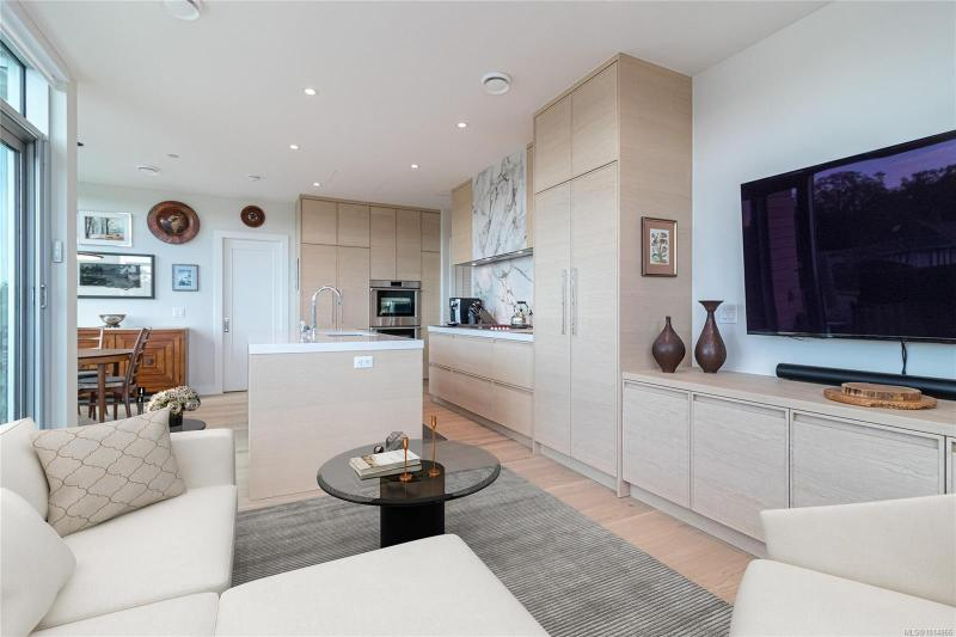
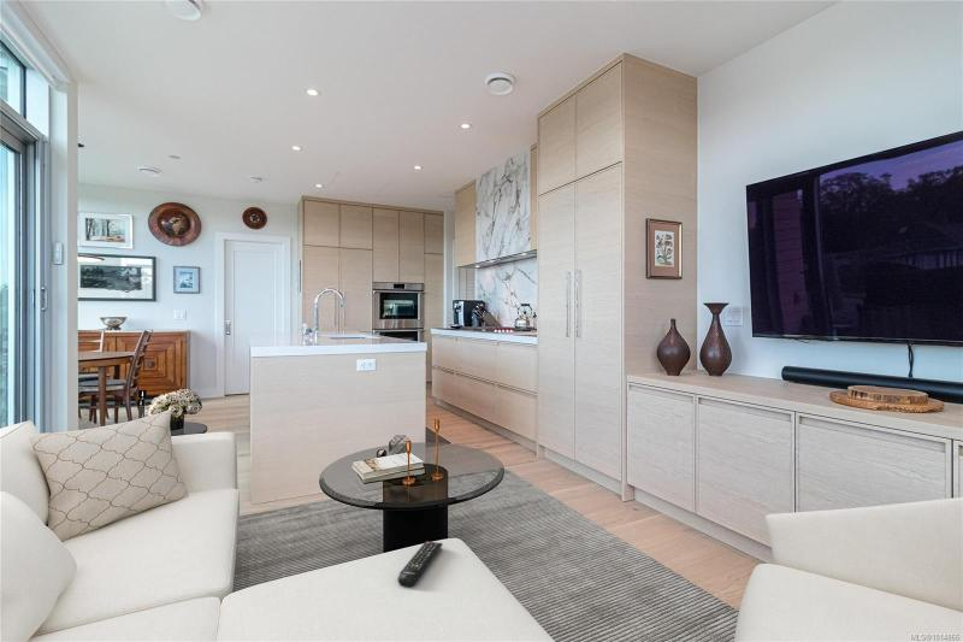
+ remote control [397,540,444,588]
